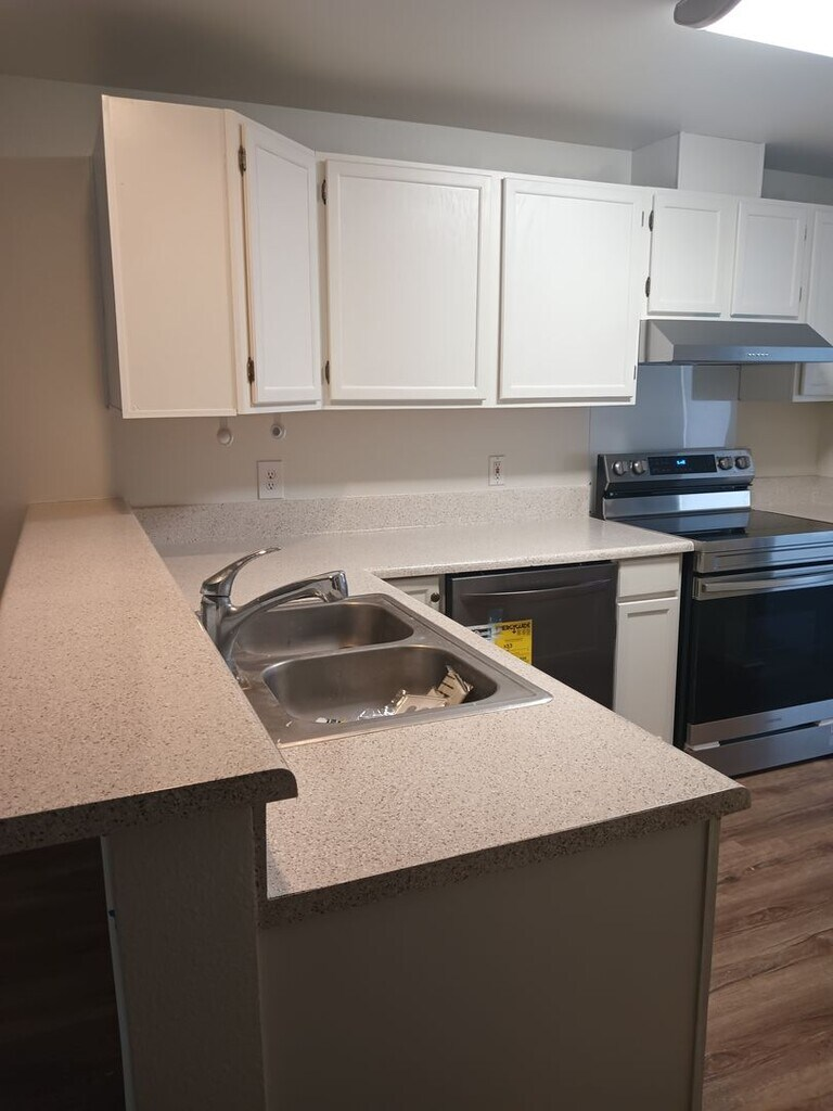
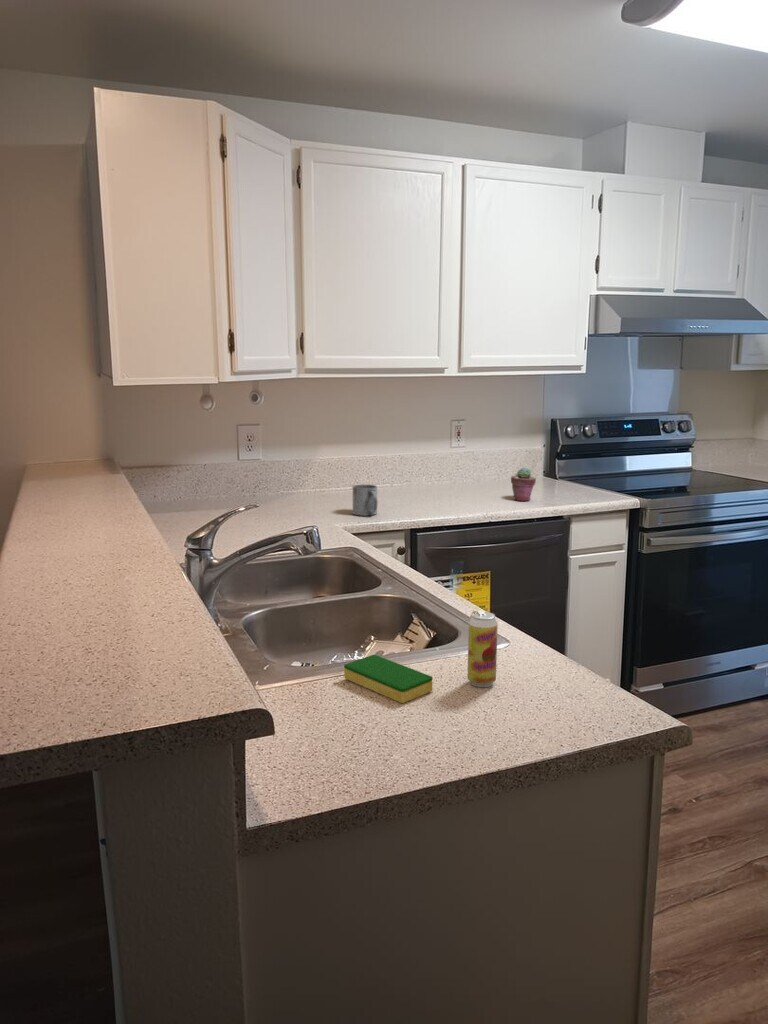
+ mug [352,484,379,517]
+ potted succulent [510,467,537,502]
+ dish sponge [343,654,434,704]
+ beverage can [466,609,499,688]
